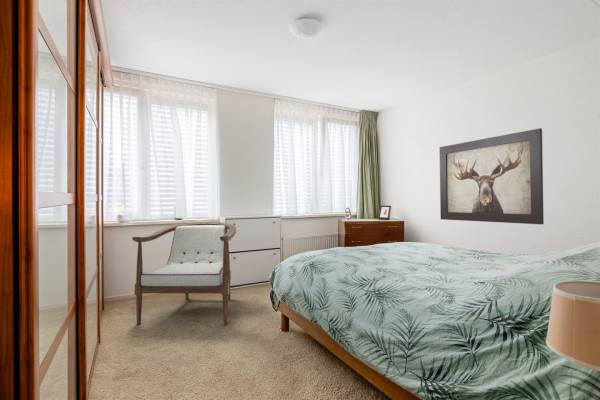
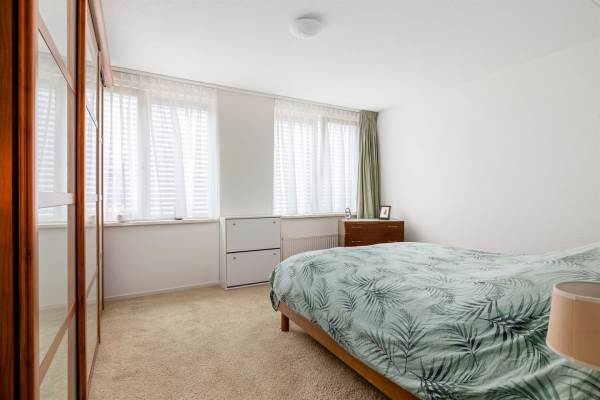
- wall art [439,127,545,225]
- armchair [131,221,237,326]
